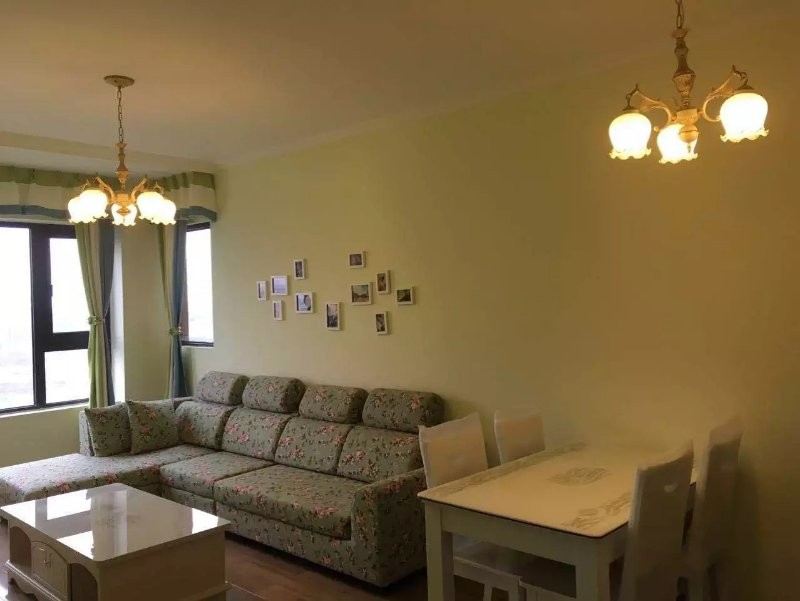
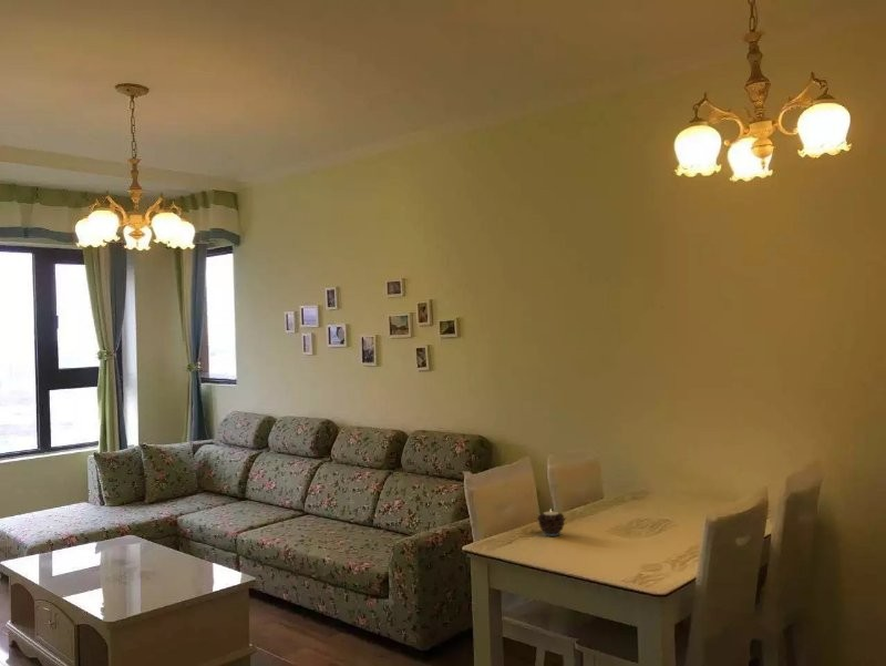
+ candle [536,509,567,537]
